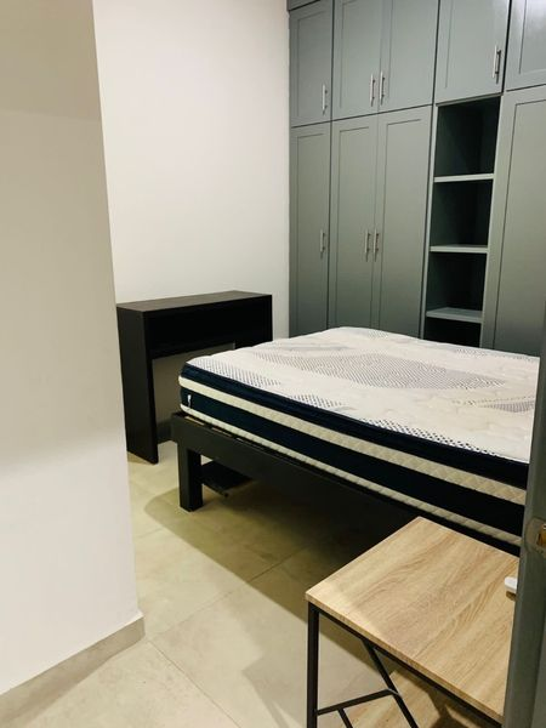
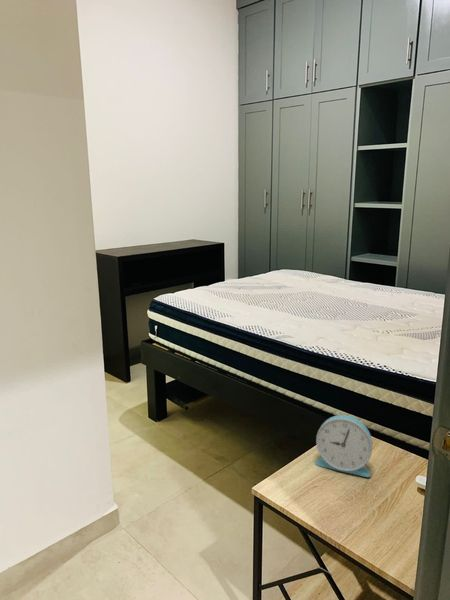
+ alarm clock [314,414,374,478]
